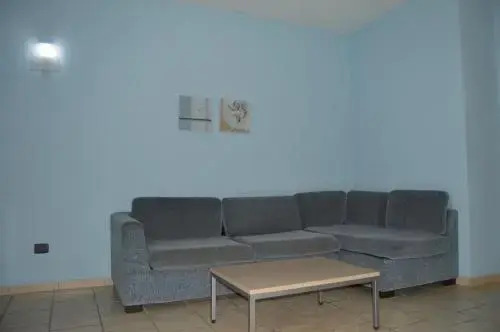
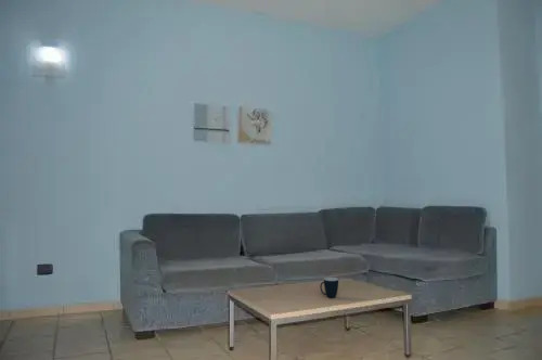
+ mug [319,277,339,299]
